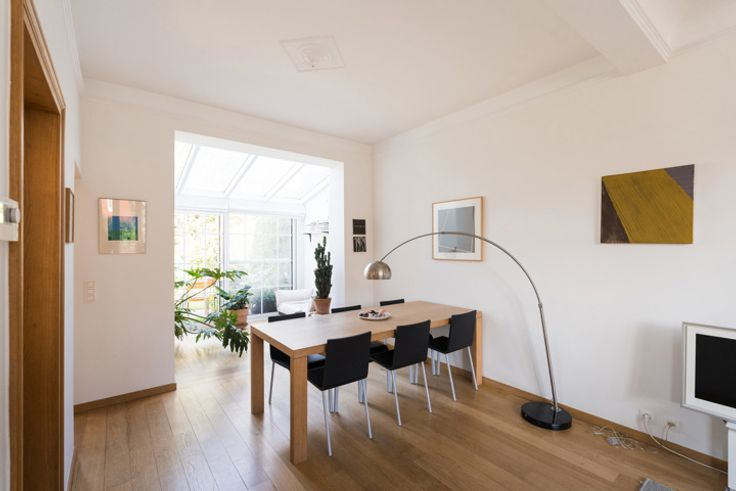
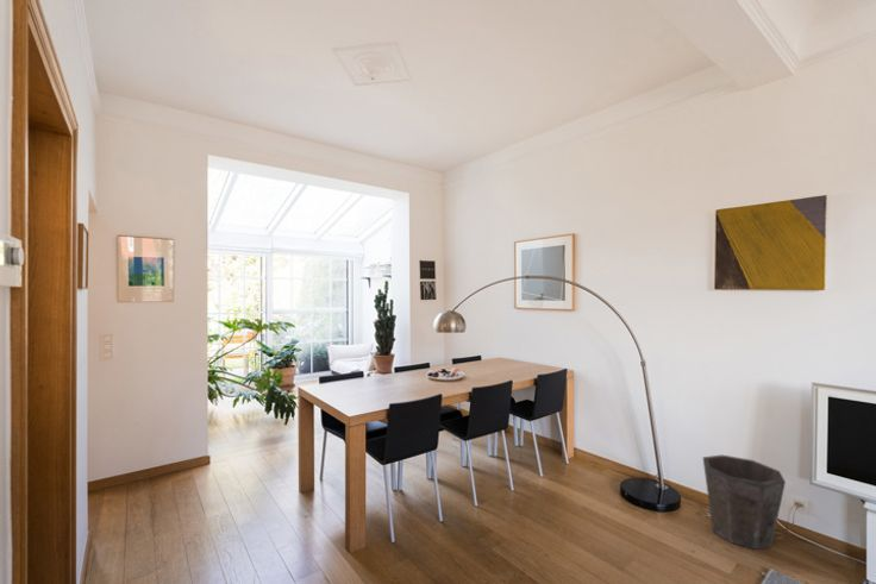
+ waste bin [701,454,787,551]
